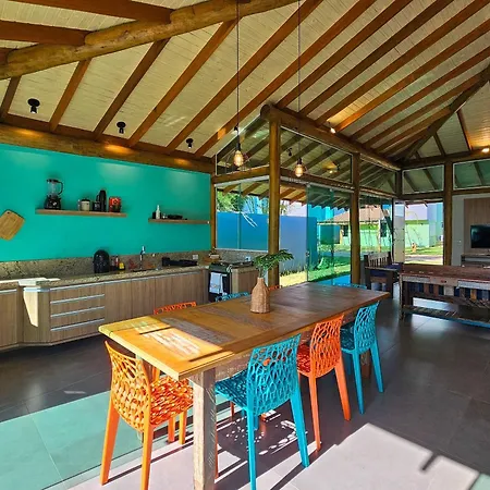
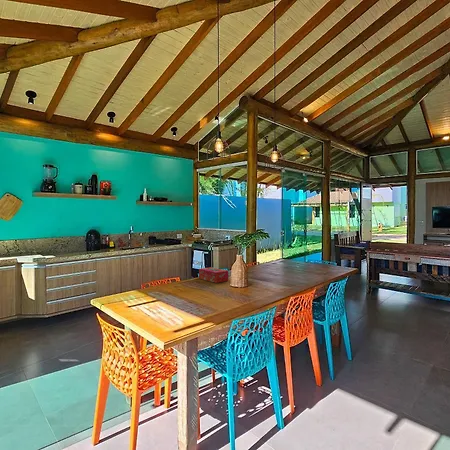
+ tissue box [198,266,229,284]
